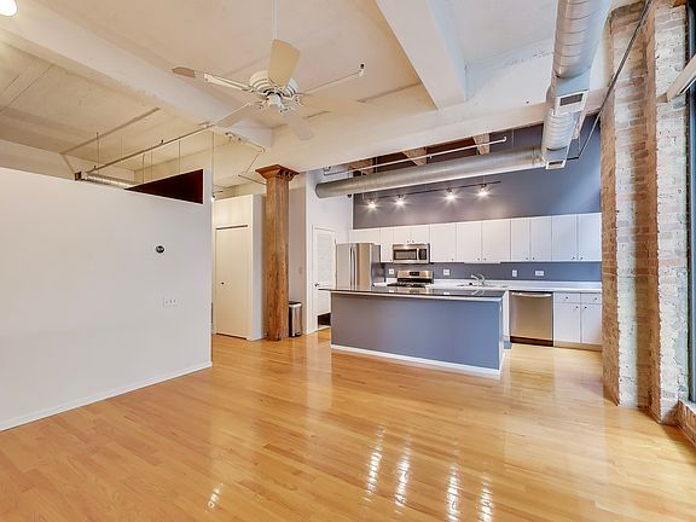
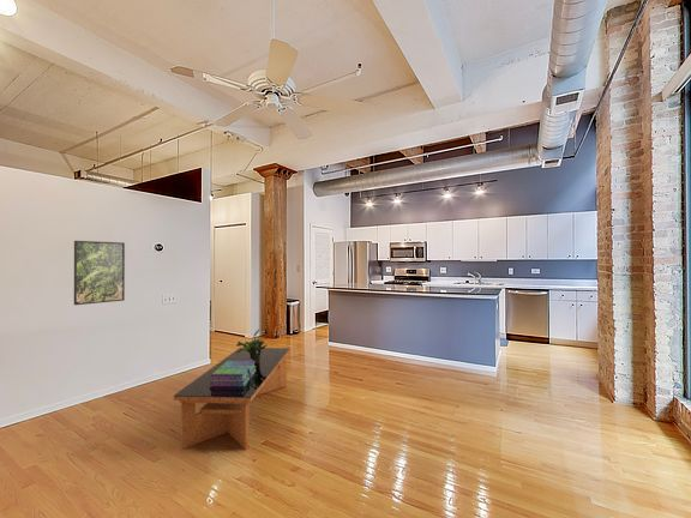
+ coffee table [173,347,292,451]
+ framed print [73,240,126,306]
+ potted plant [235,329,268,363]
+ stack of books [210,361,257,386]
